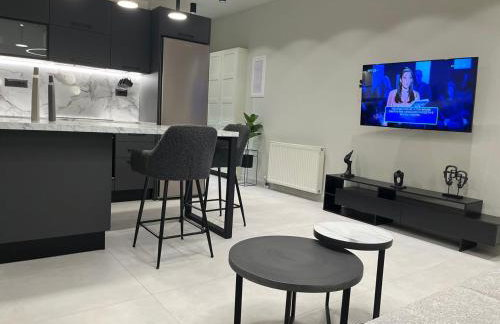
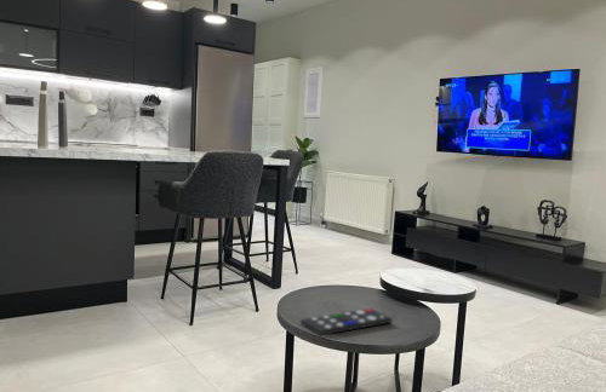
+ remote control [299,307,394,336]
